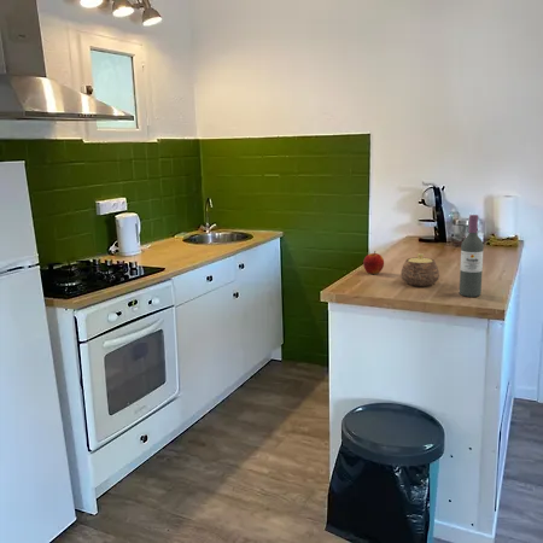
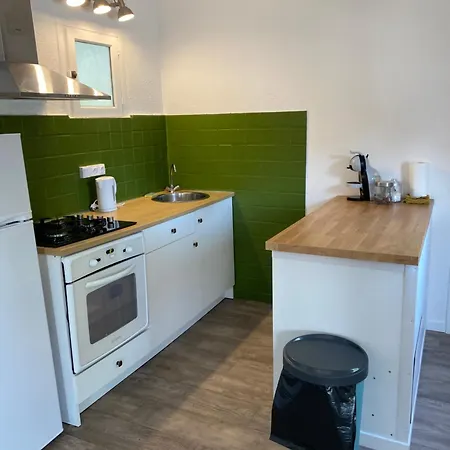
- apple [362,250,385,275]
- teapot [399,252,440,287]
- wine bottle [459,214,485,298]
